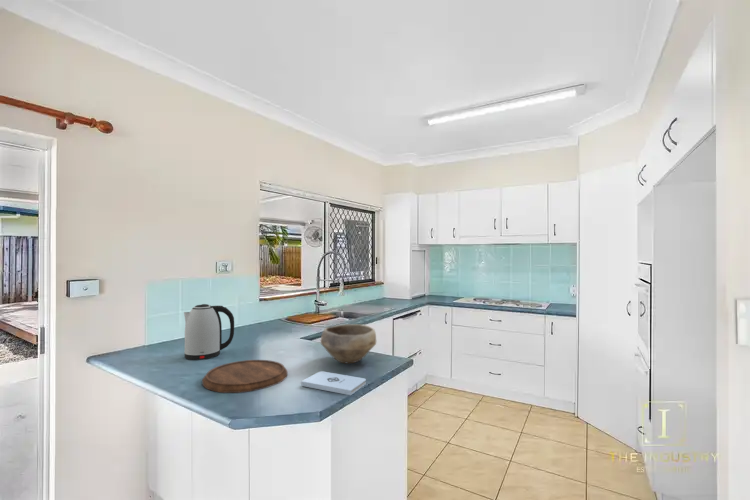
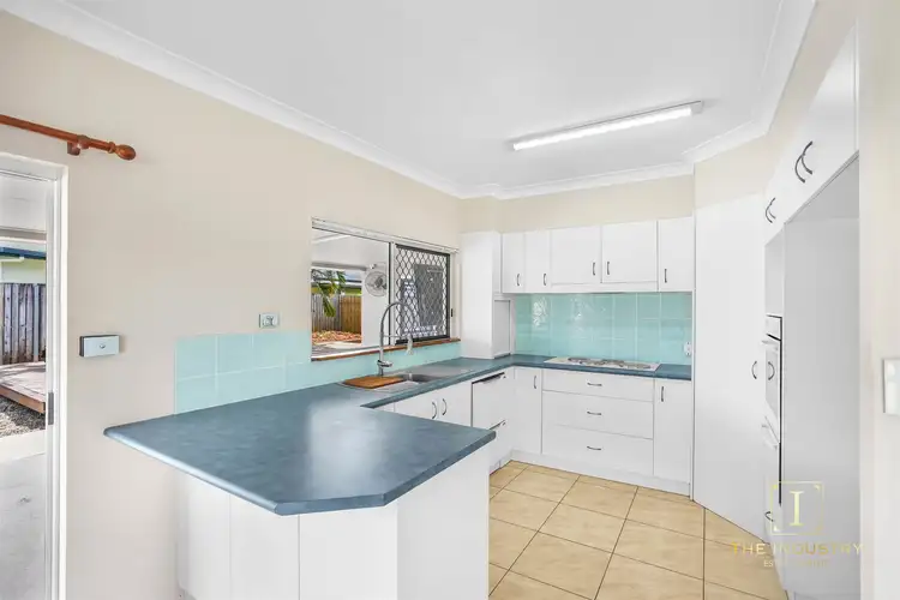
- bowl [319,323,377,365]
- notepad [300,370,367,396]
- cutting board [201,359,289,394]
- kettle [183,303,235,361]
